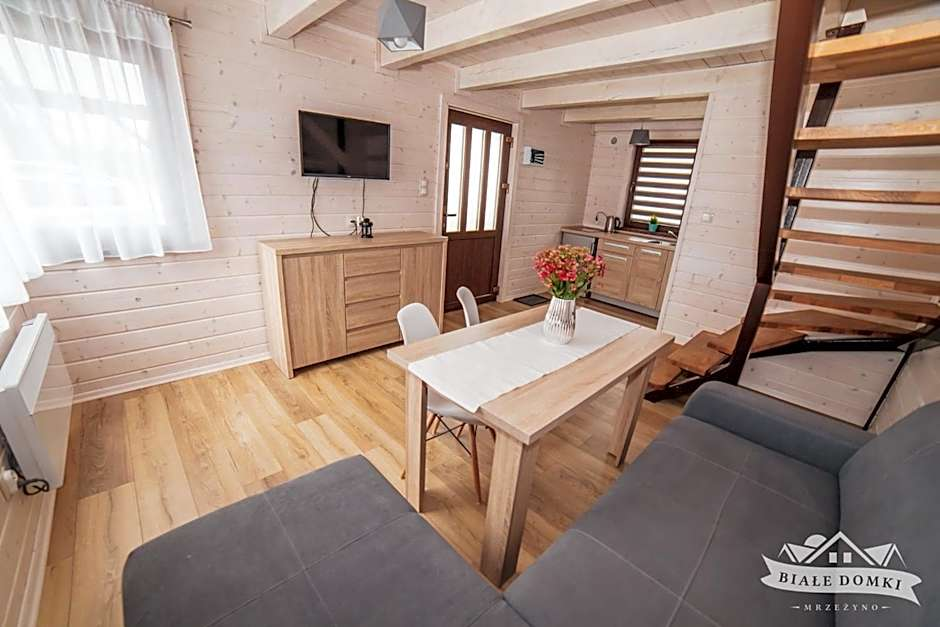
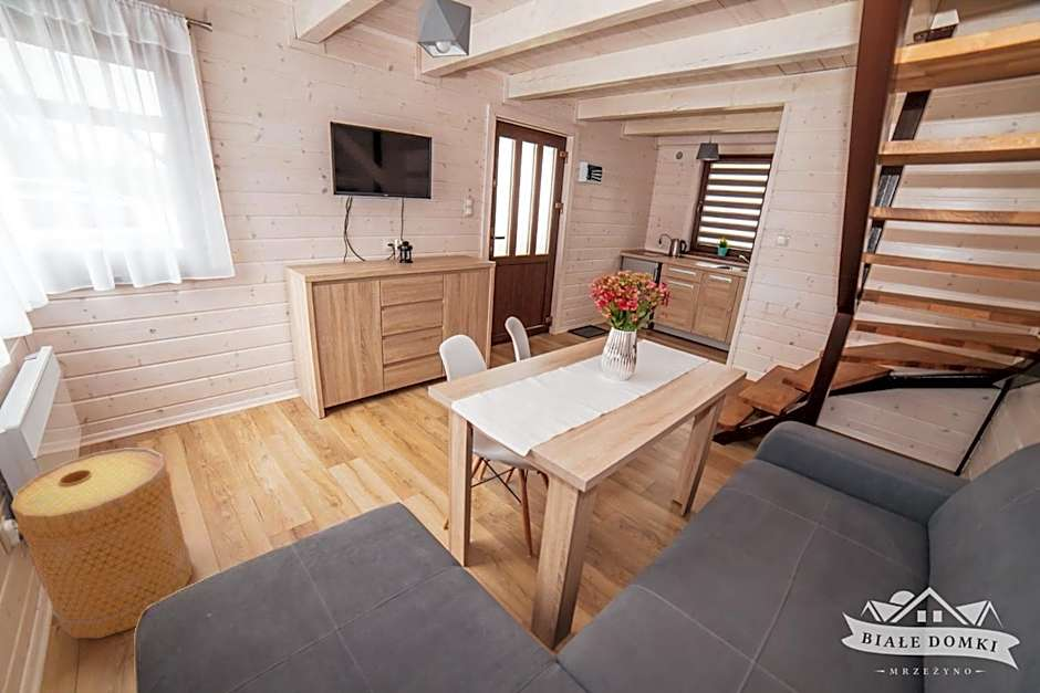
+ basket [10,447,193,639]
